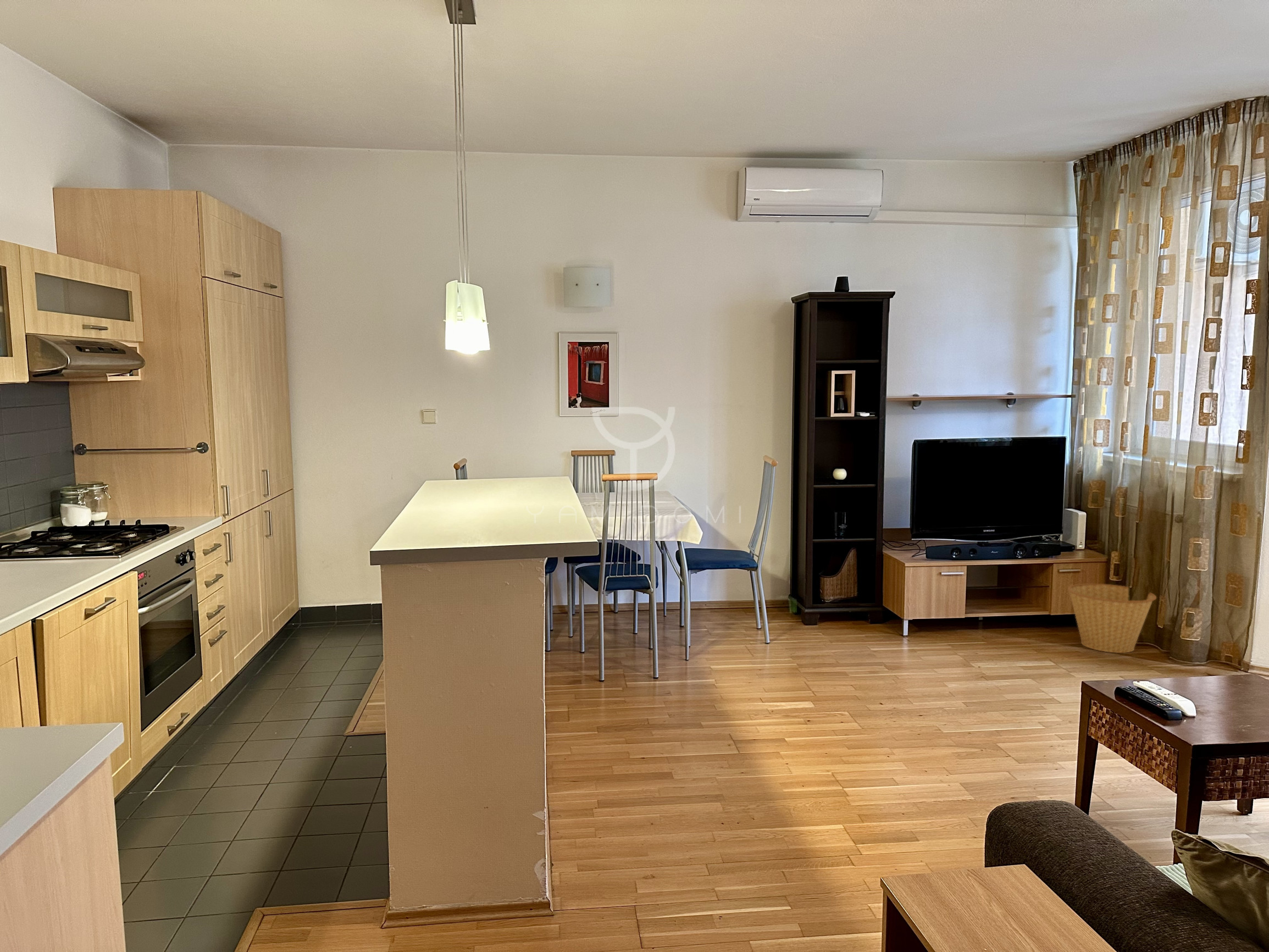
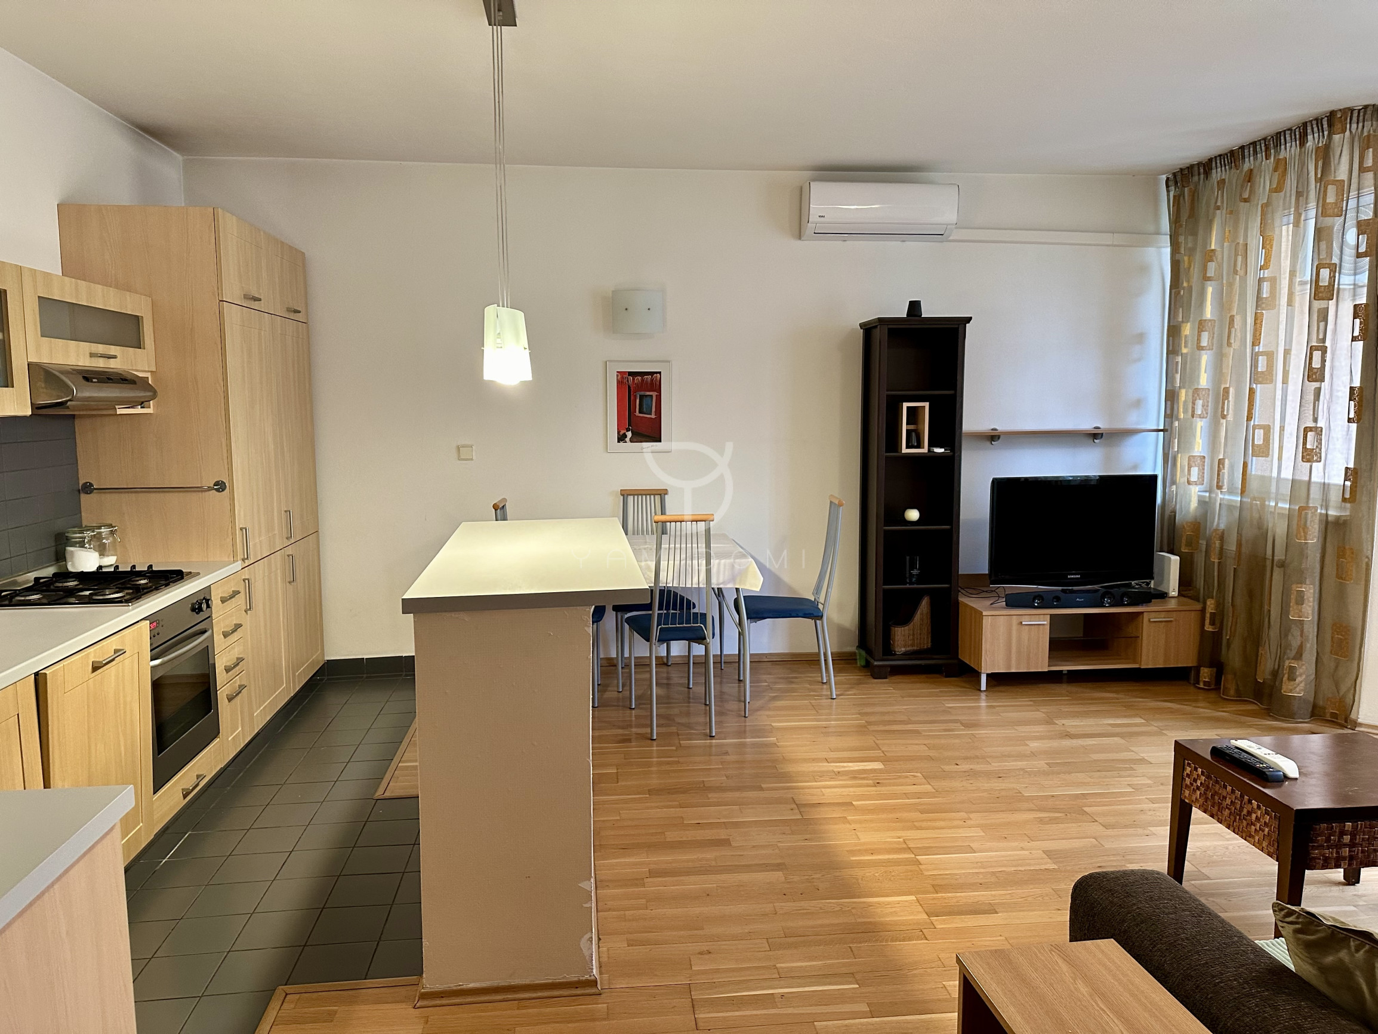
- basket [1067,583,1157,654]
